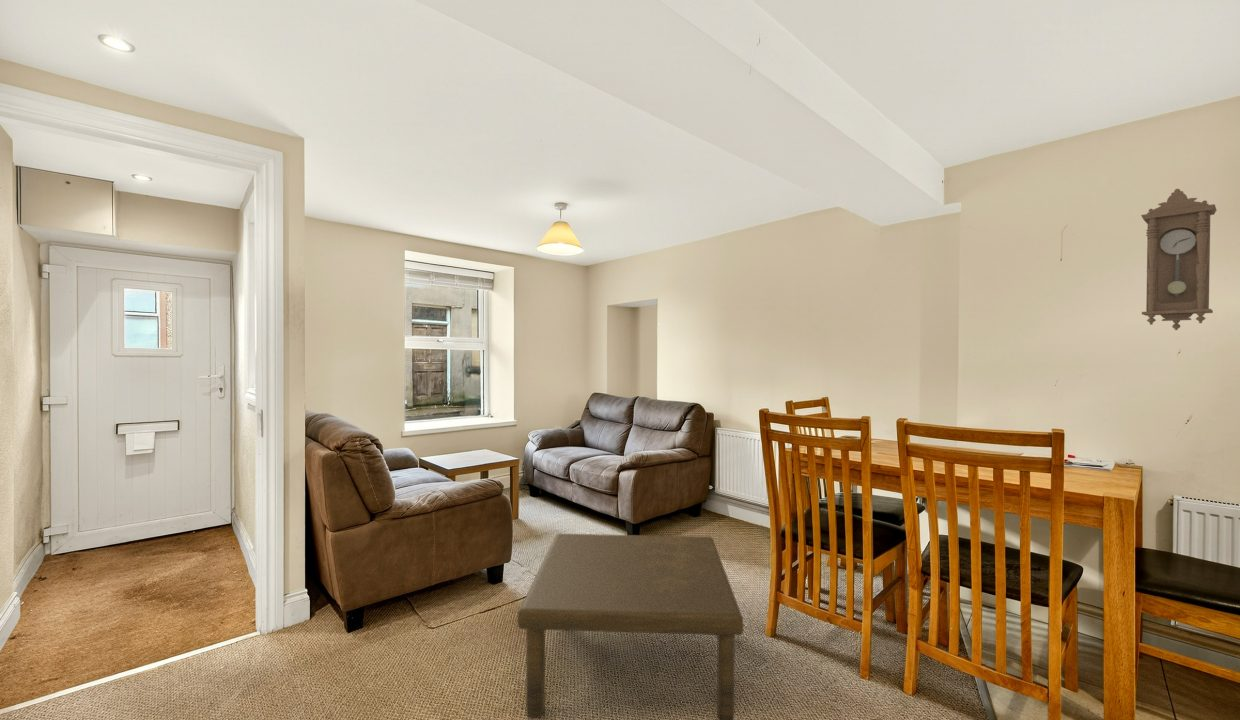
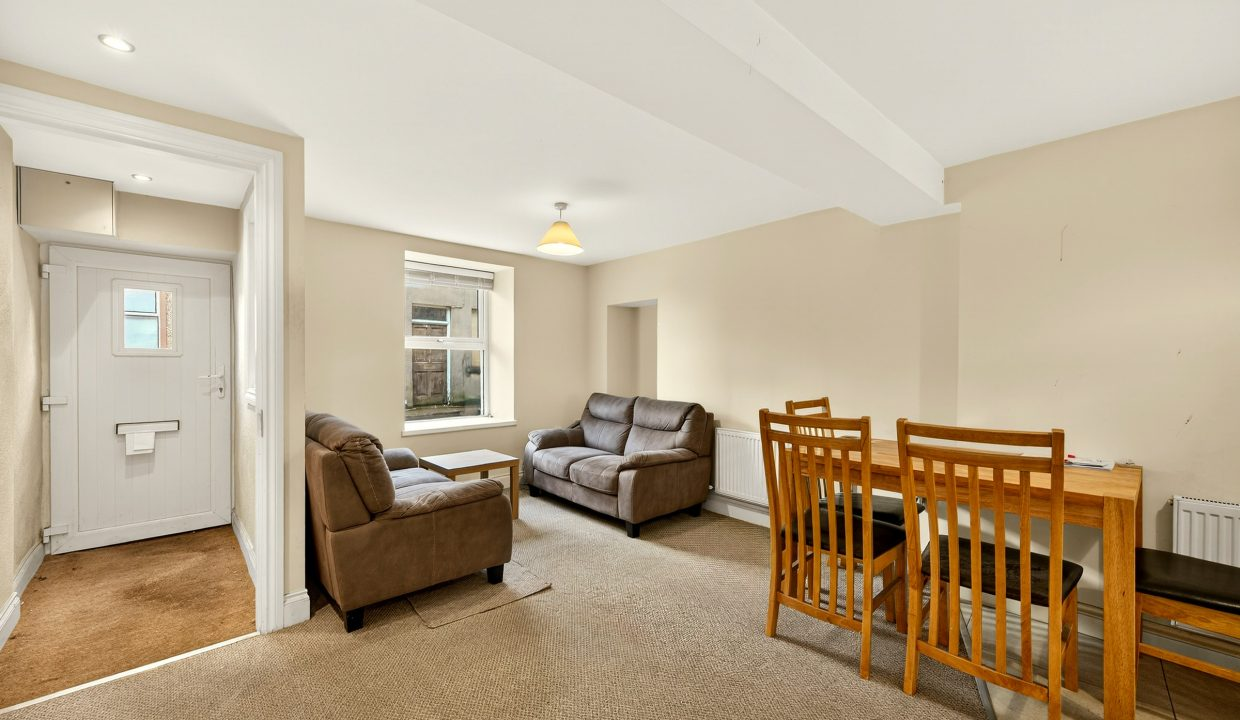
- pendulum clock [1140,188,1218,331]
- coffee table [517,533,745,720]
